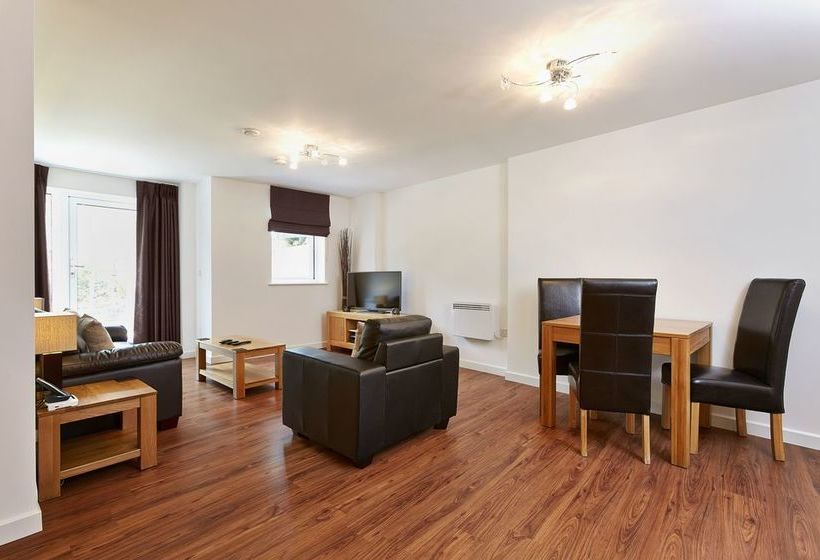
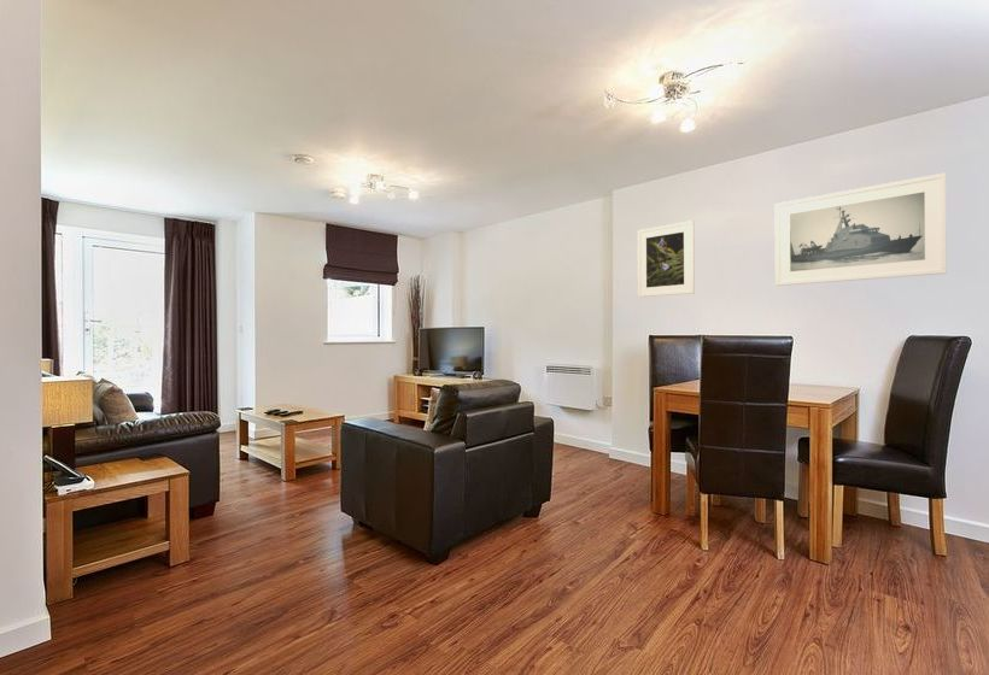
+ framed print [774,172,948,287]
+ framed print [637,219,696,299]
